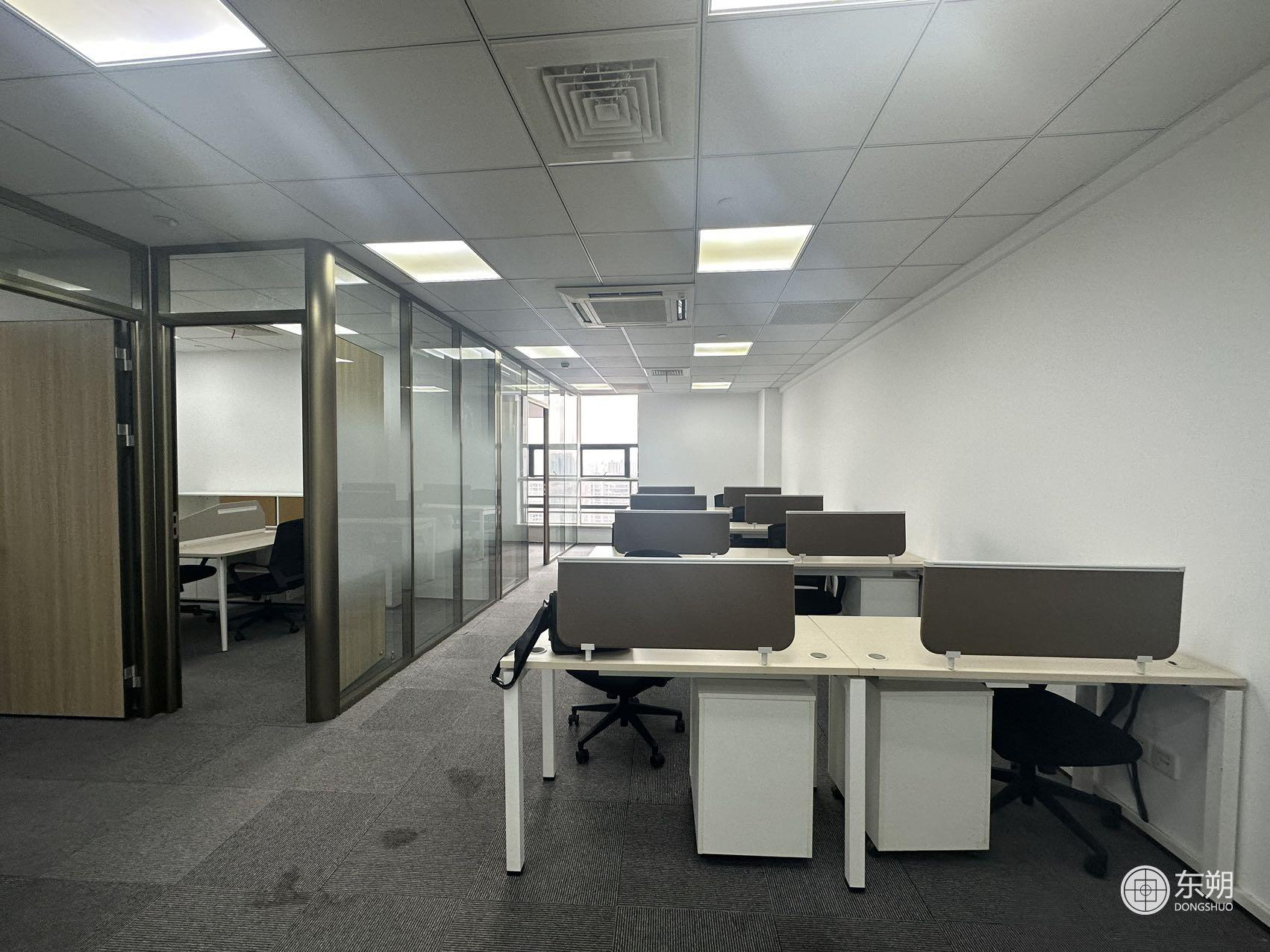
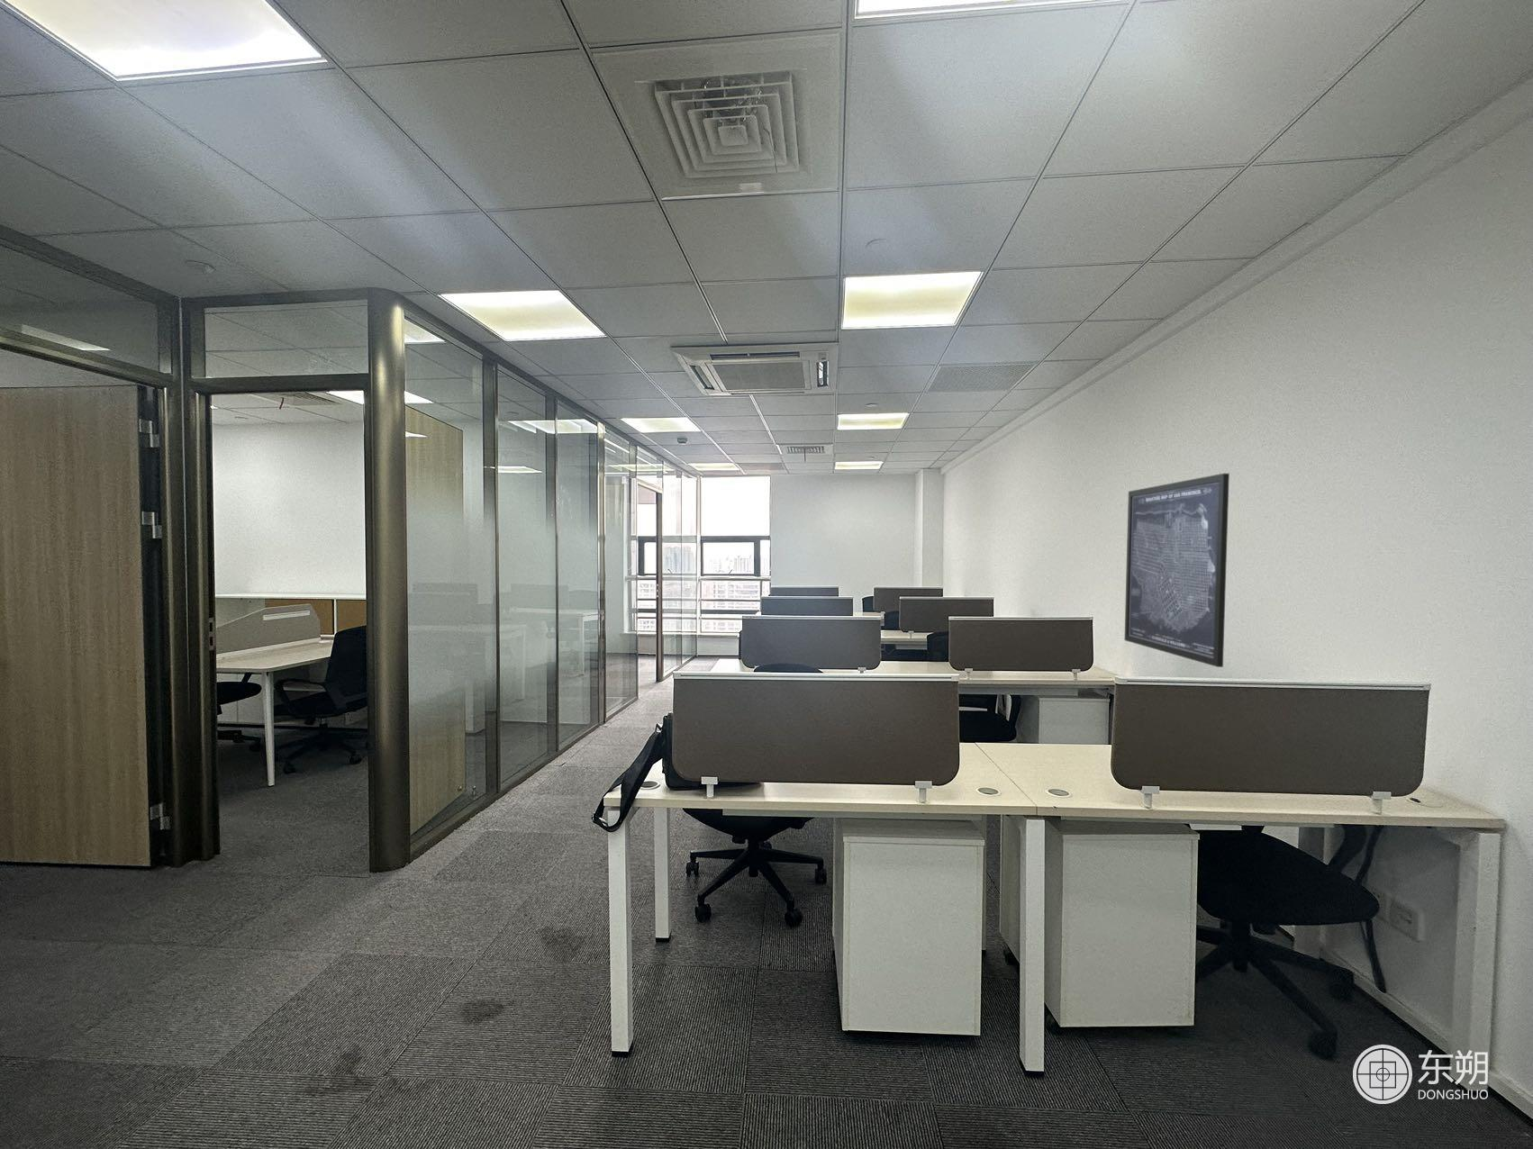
+ wall art [1124,473,1230,669]
